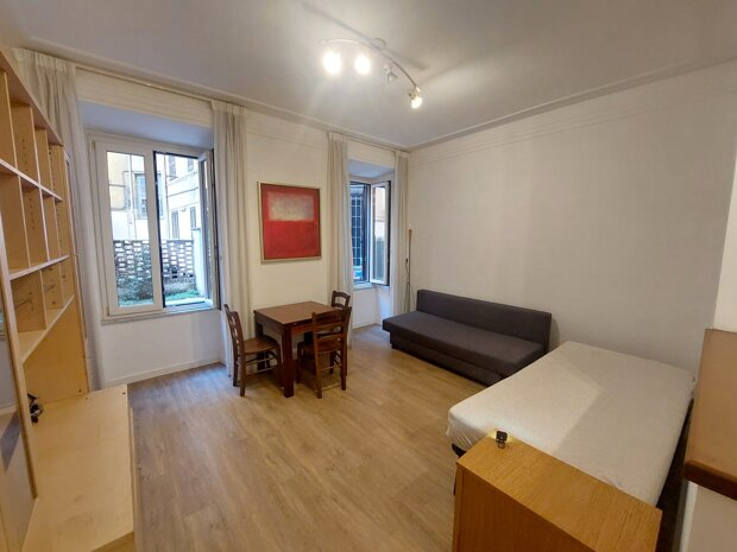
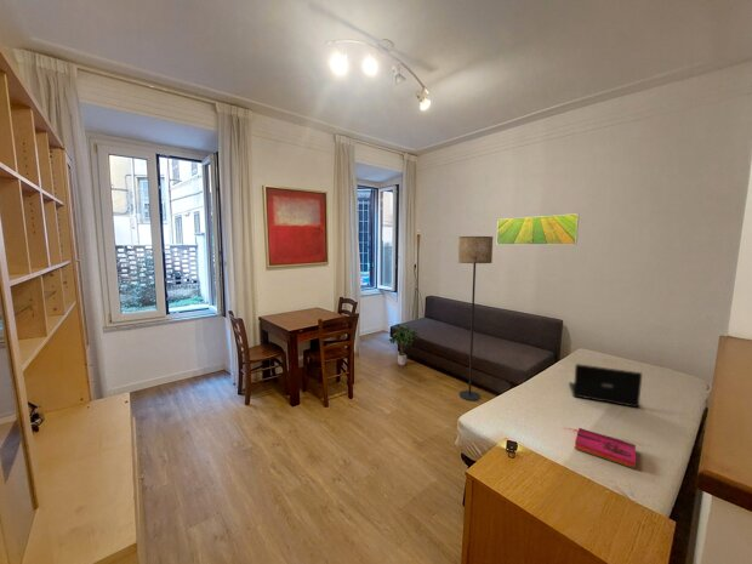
+ laptop [568,363,643,409]
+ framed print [496,212,580,246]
+ floor lamp [457,235,494,401]
+ hardback book [574,427,637,471]
+ potted plant [388,323,420,366]
